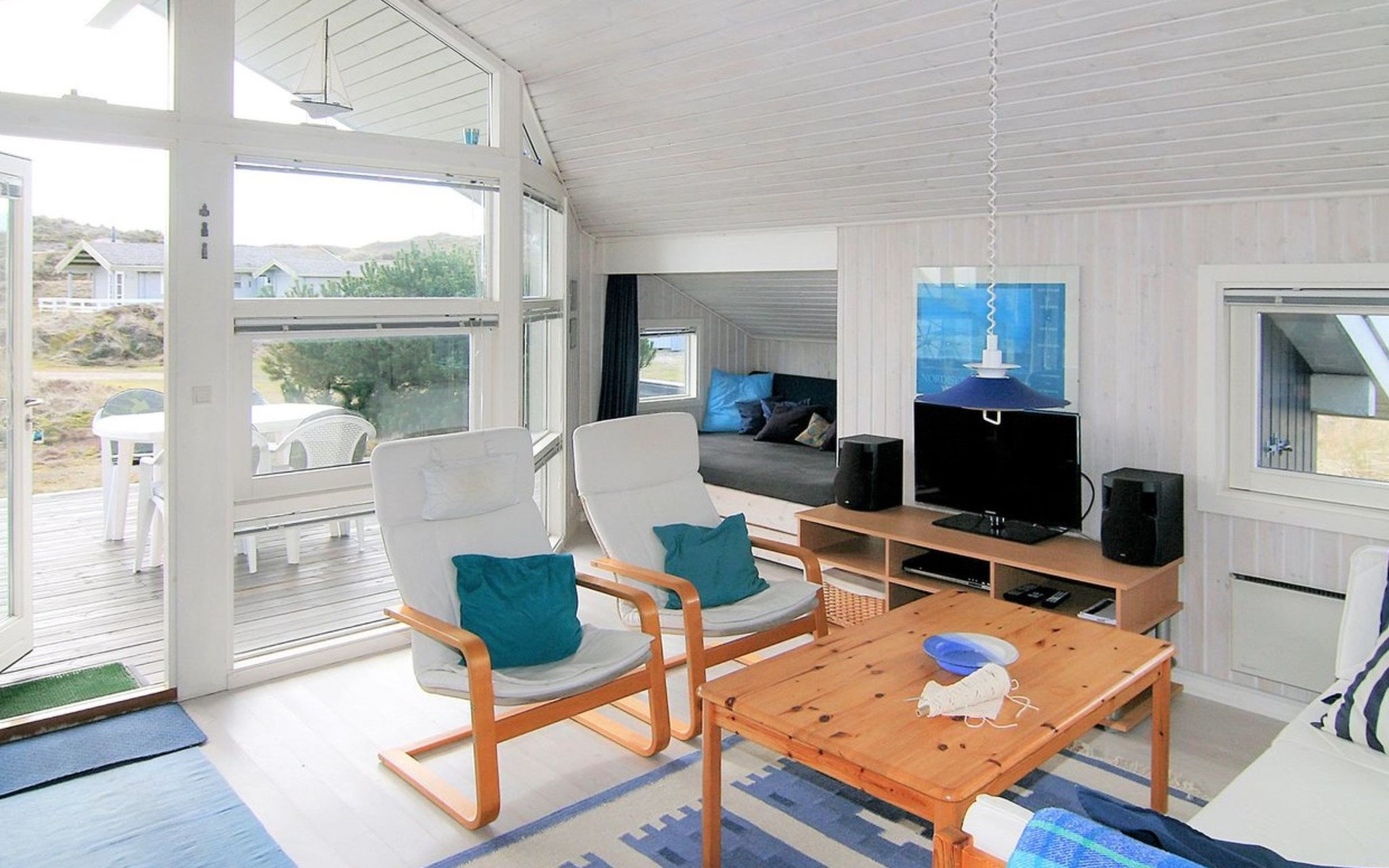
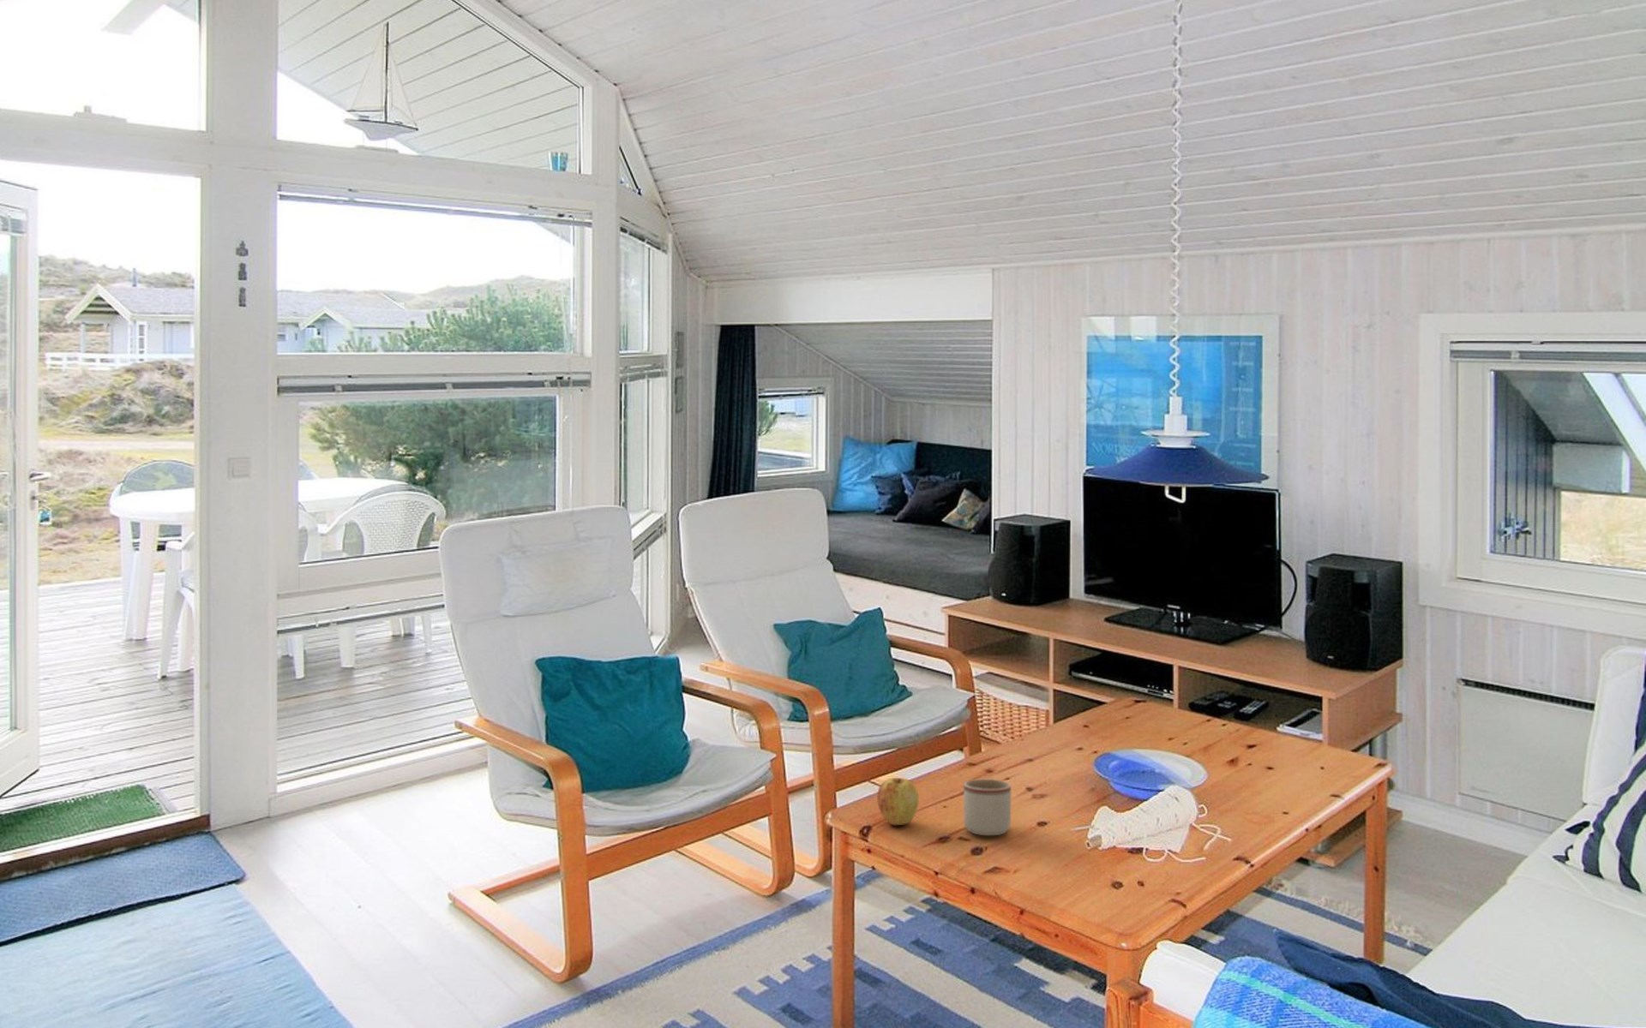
+ mug [962,778,1012,836]
+ apple [876,777,920,825]
